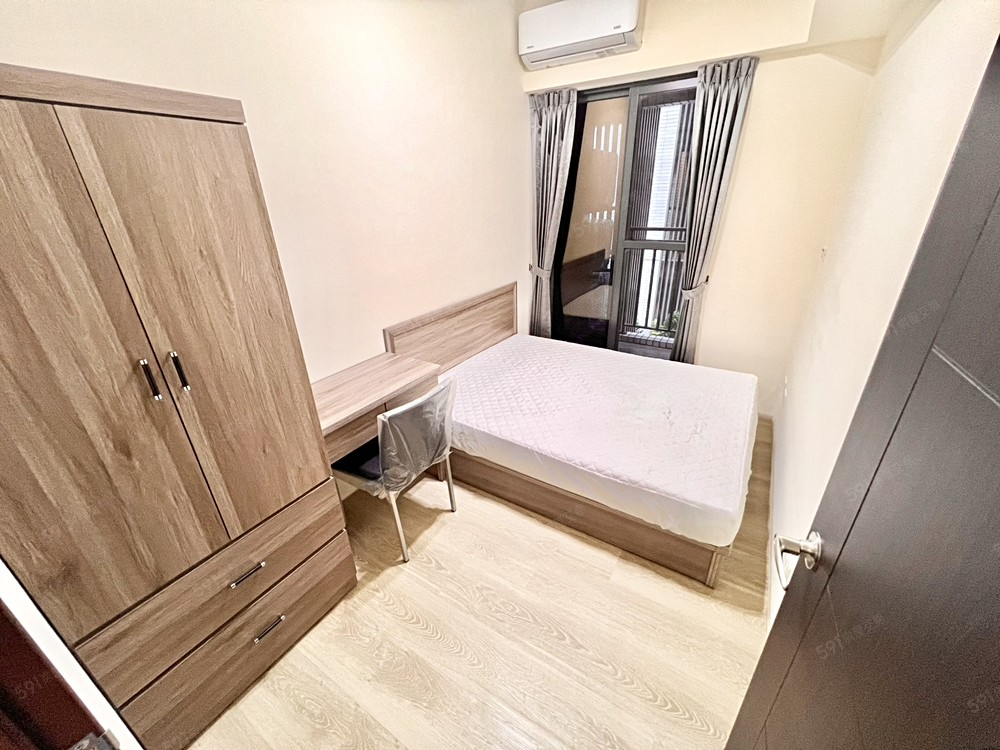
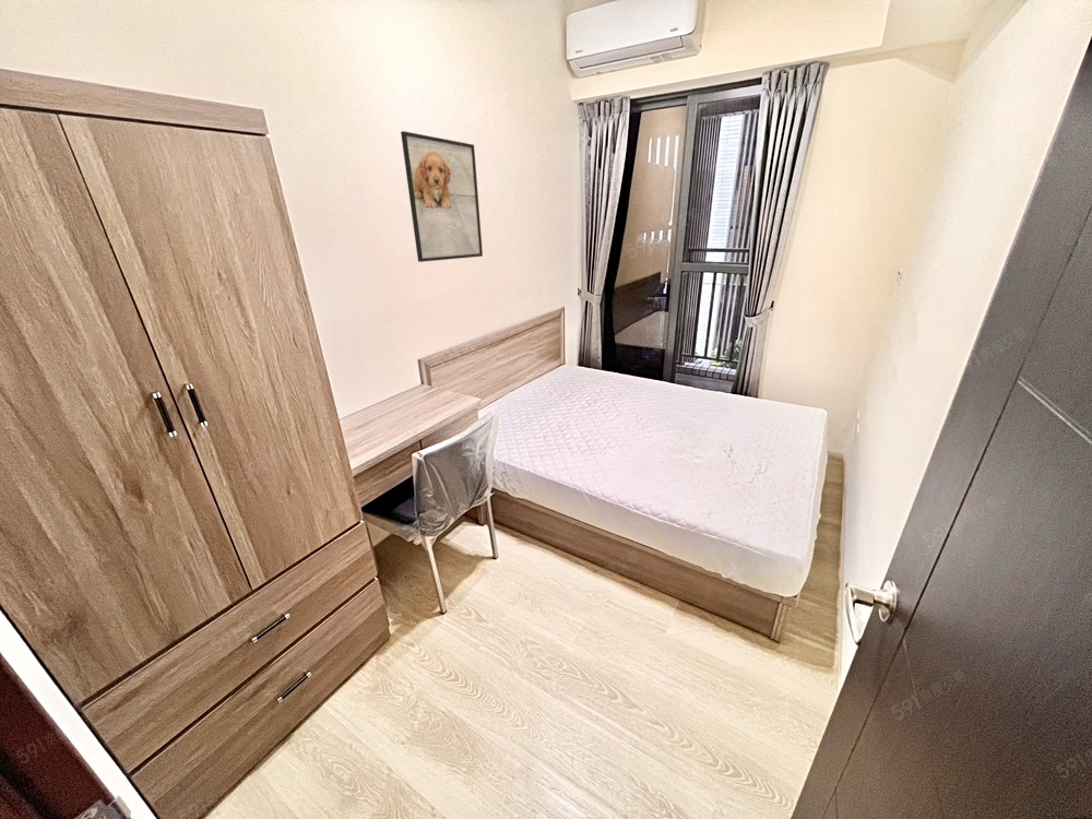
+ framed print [400,130,484,263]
